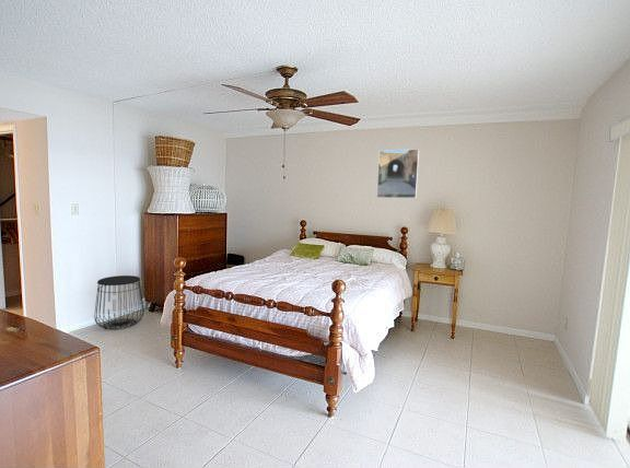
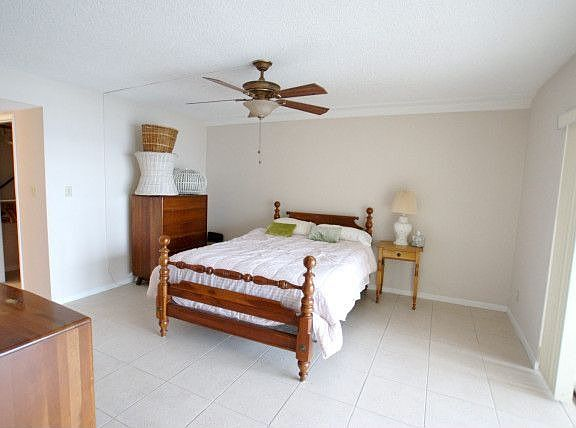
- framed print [375,148,420,200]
- side table [93,274,145,330]
